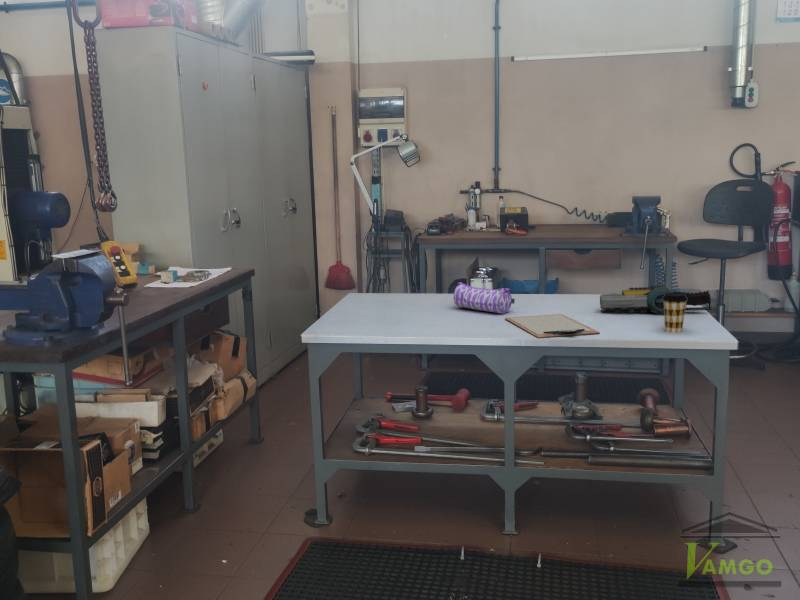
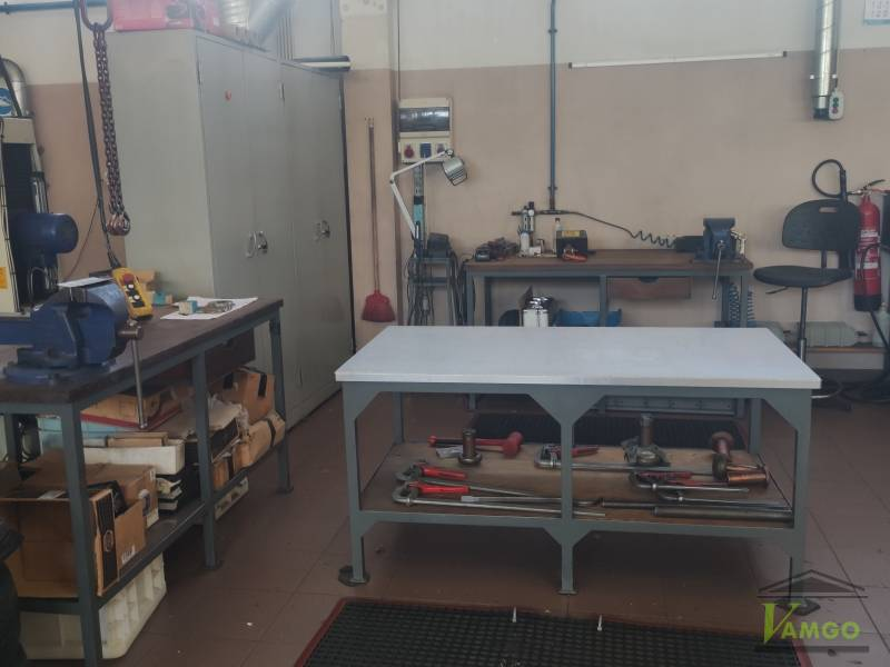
- clipboard [504,313,601,339]
- pencil case [453,281,516,315]
- tool [599,283,712,316]
- coffee cup [662,292,688,334]
